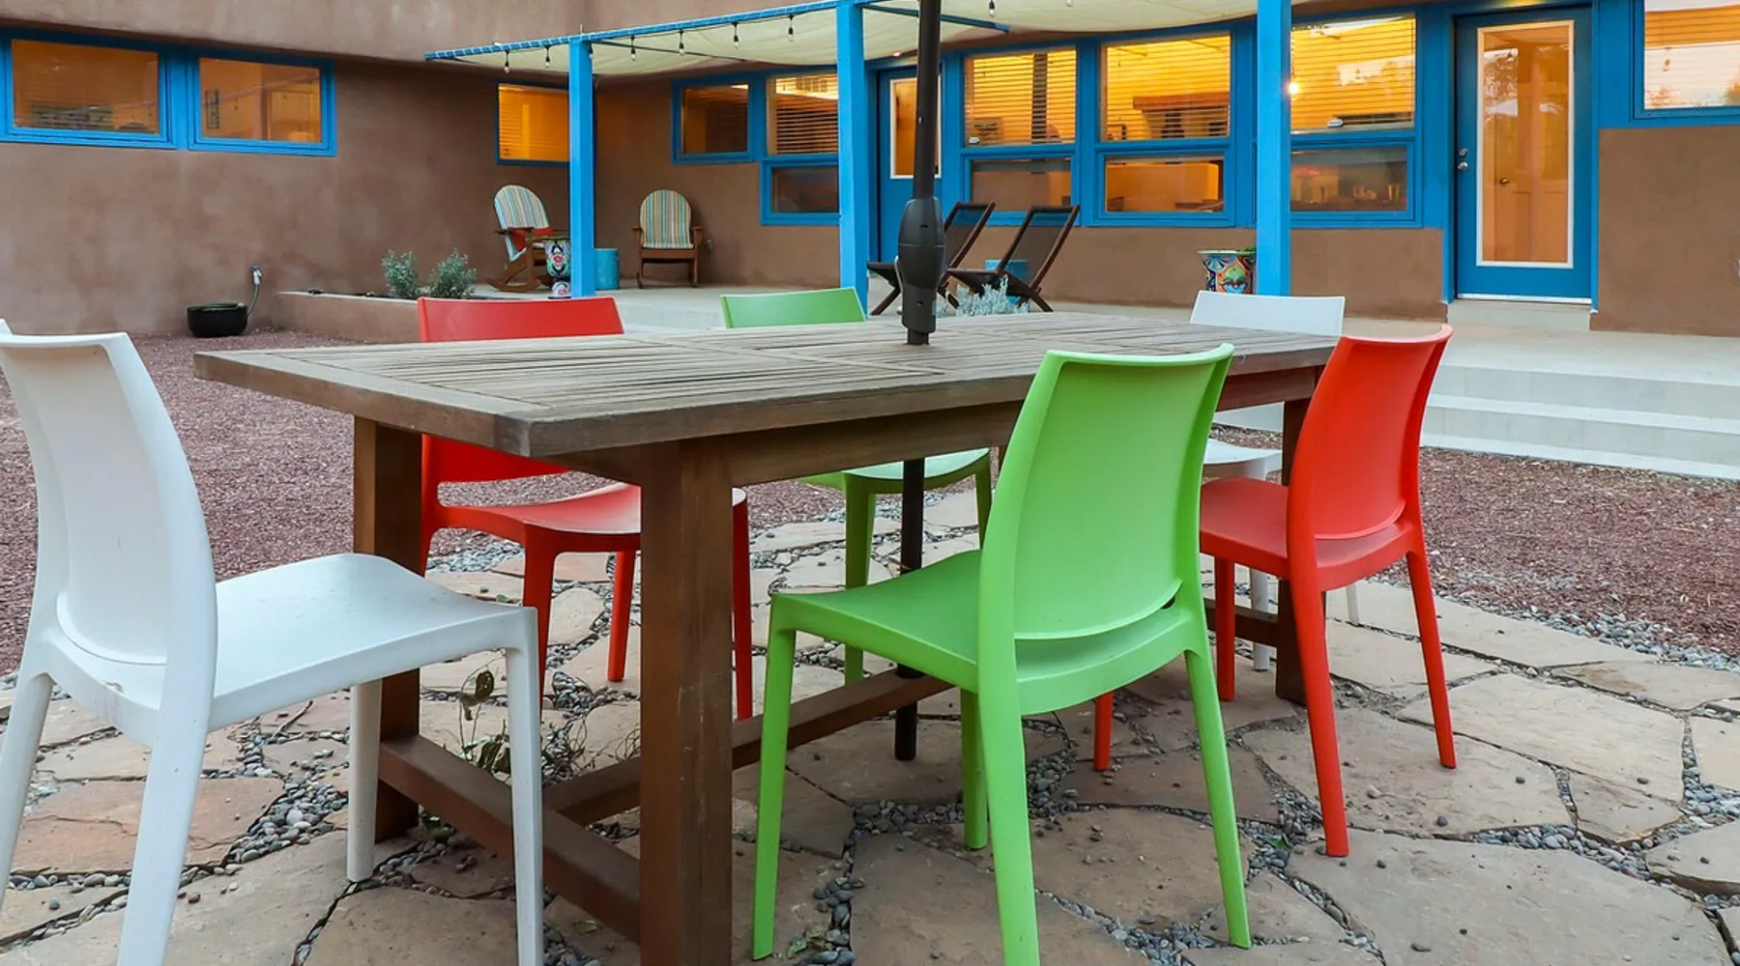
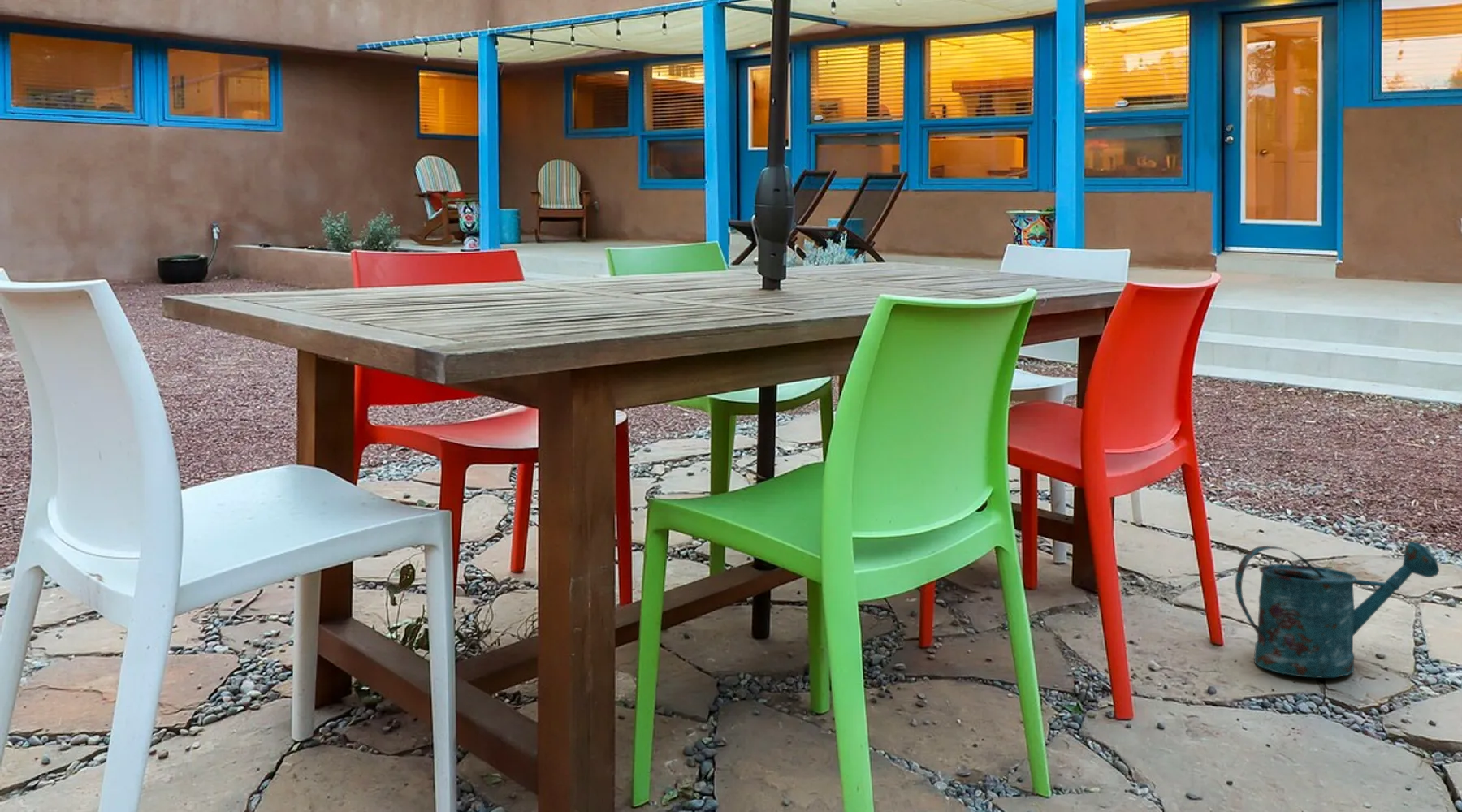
+ watering can [1235,541,1440,679]
